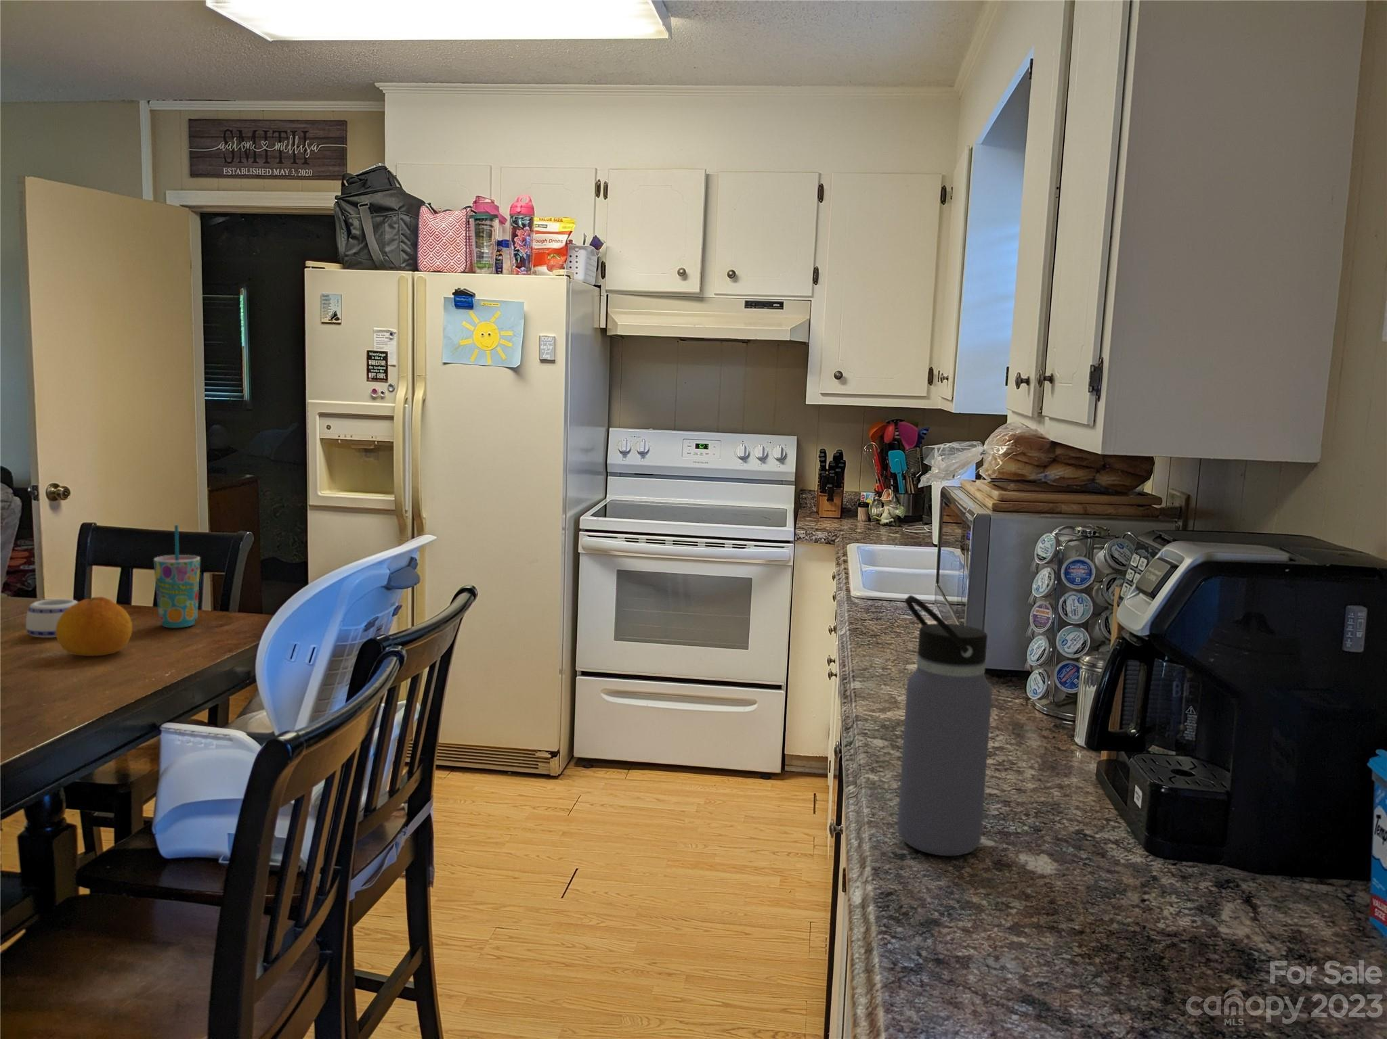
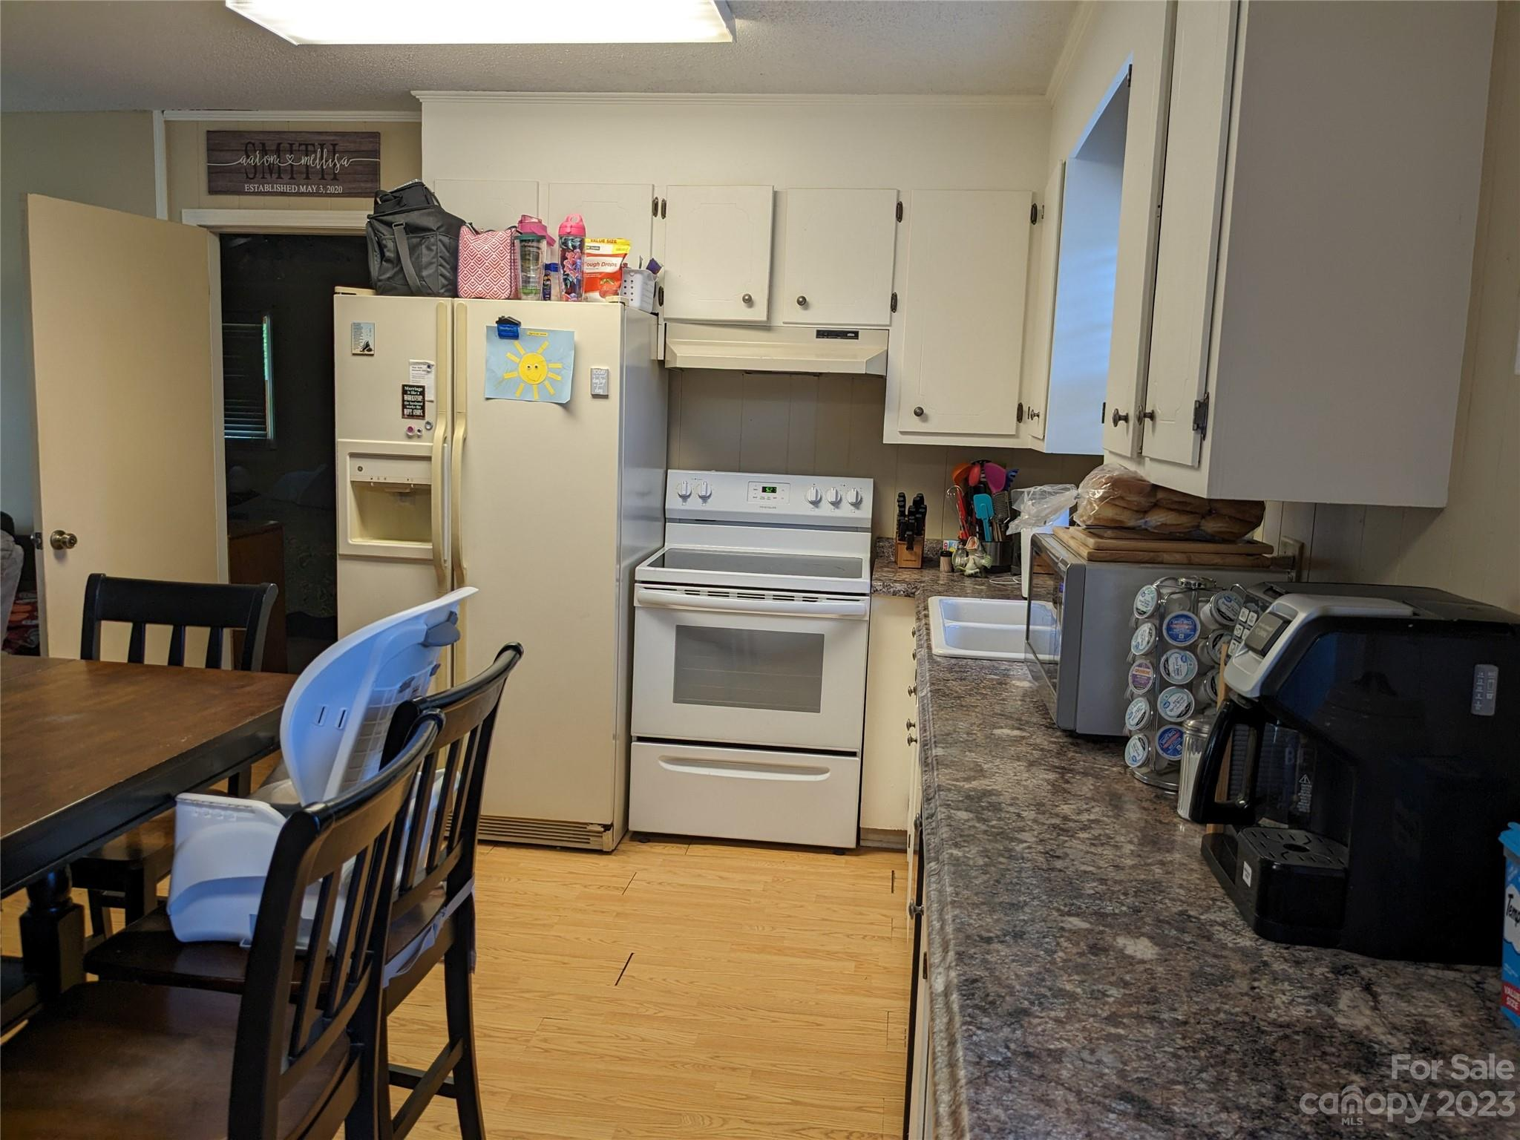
- fruit [56,596,133,657]
- cup [153,524,201,629]
- mug [25,598,78,638]
- water bottle [897,595,993,857]
